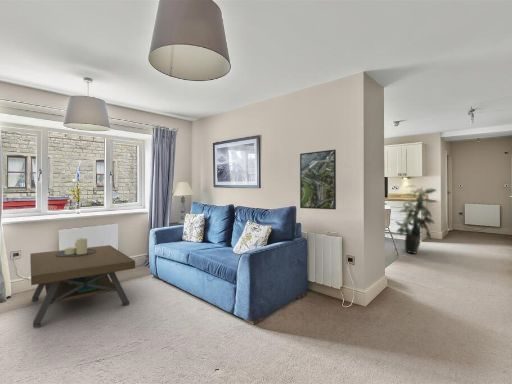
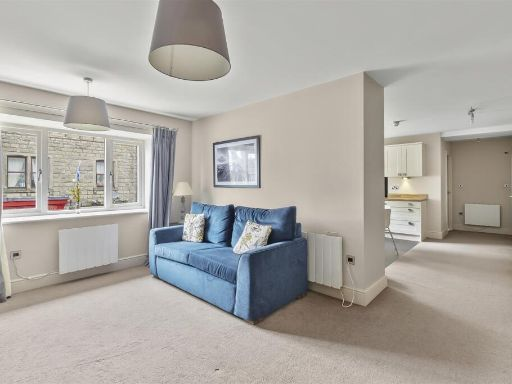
- coffee table [29,237,136,328]
- indoor plant [394,184,438,255]
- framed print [299,149,337,210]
